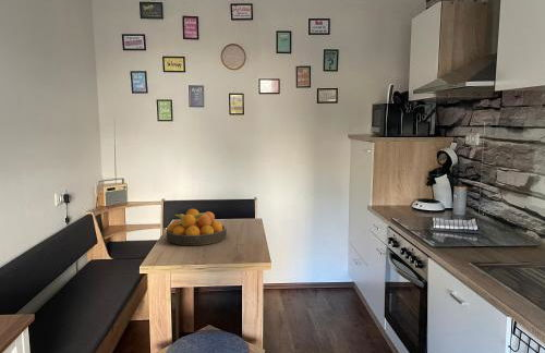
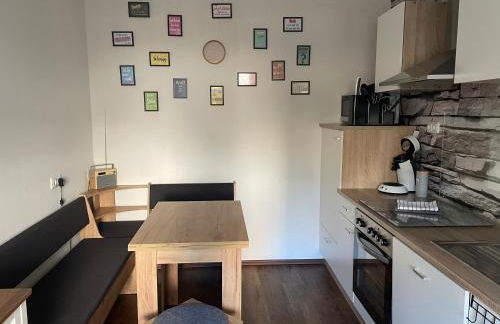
- fruit bowl [166,208,228,246]
